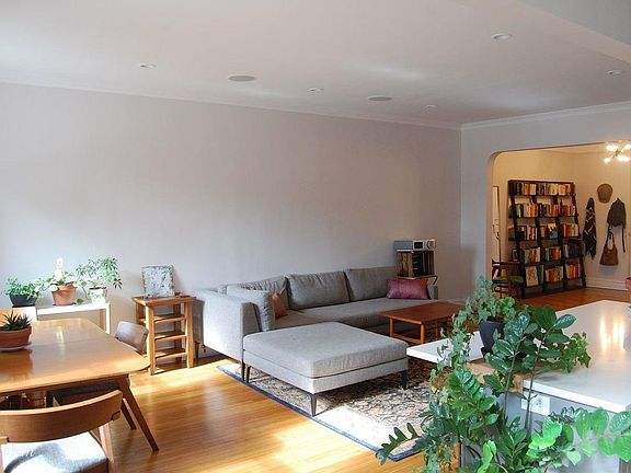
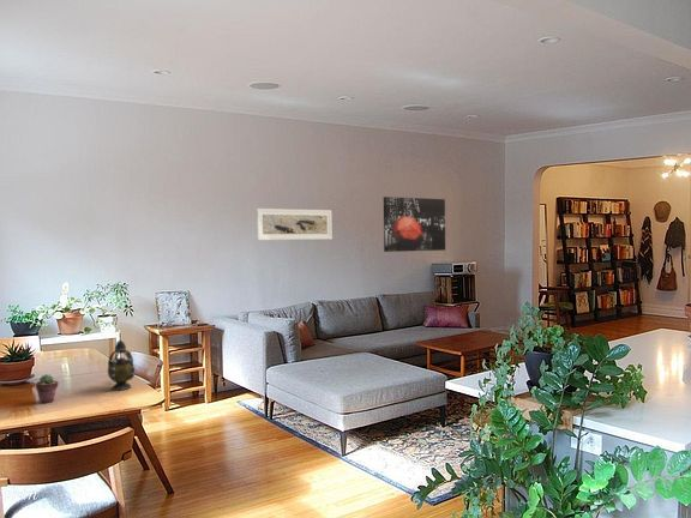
+ wall art [383,195,446,253]
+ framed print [256,207,334,241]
+ potted succulent [35,373,60,404]
+ teapot [107,339,136,391]
